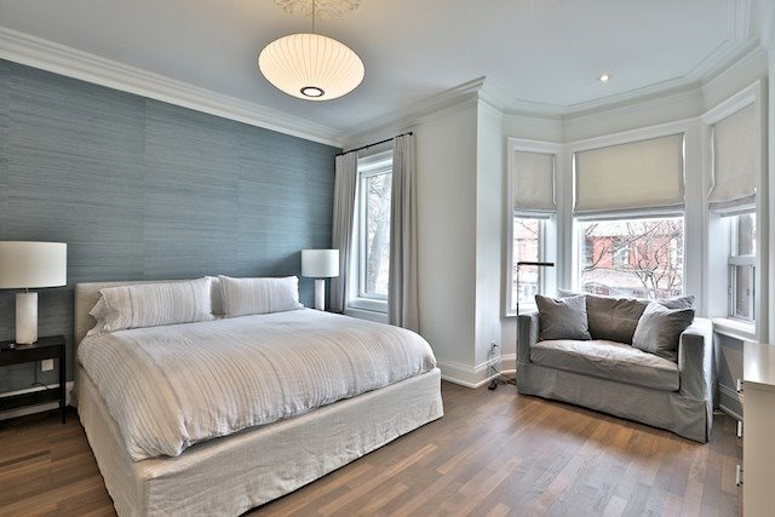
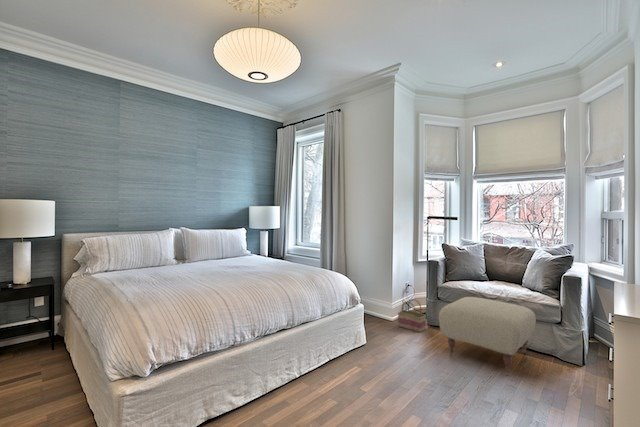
+ basket [397,298,427,334]
+ ottoman [438,296,537,376]
